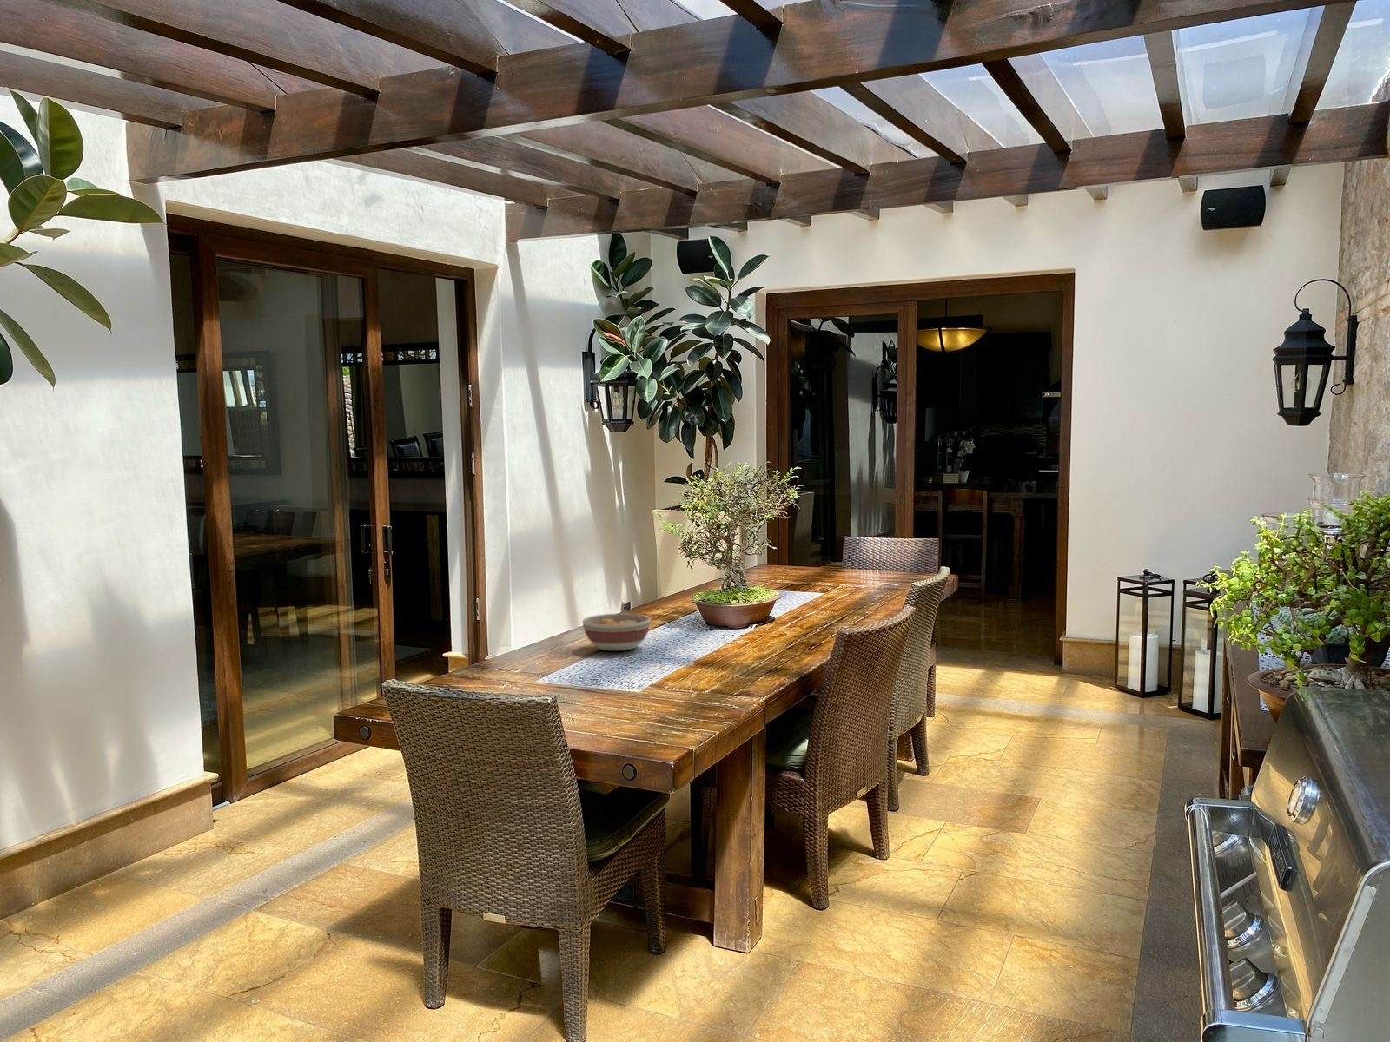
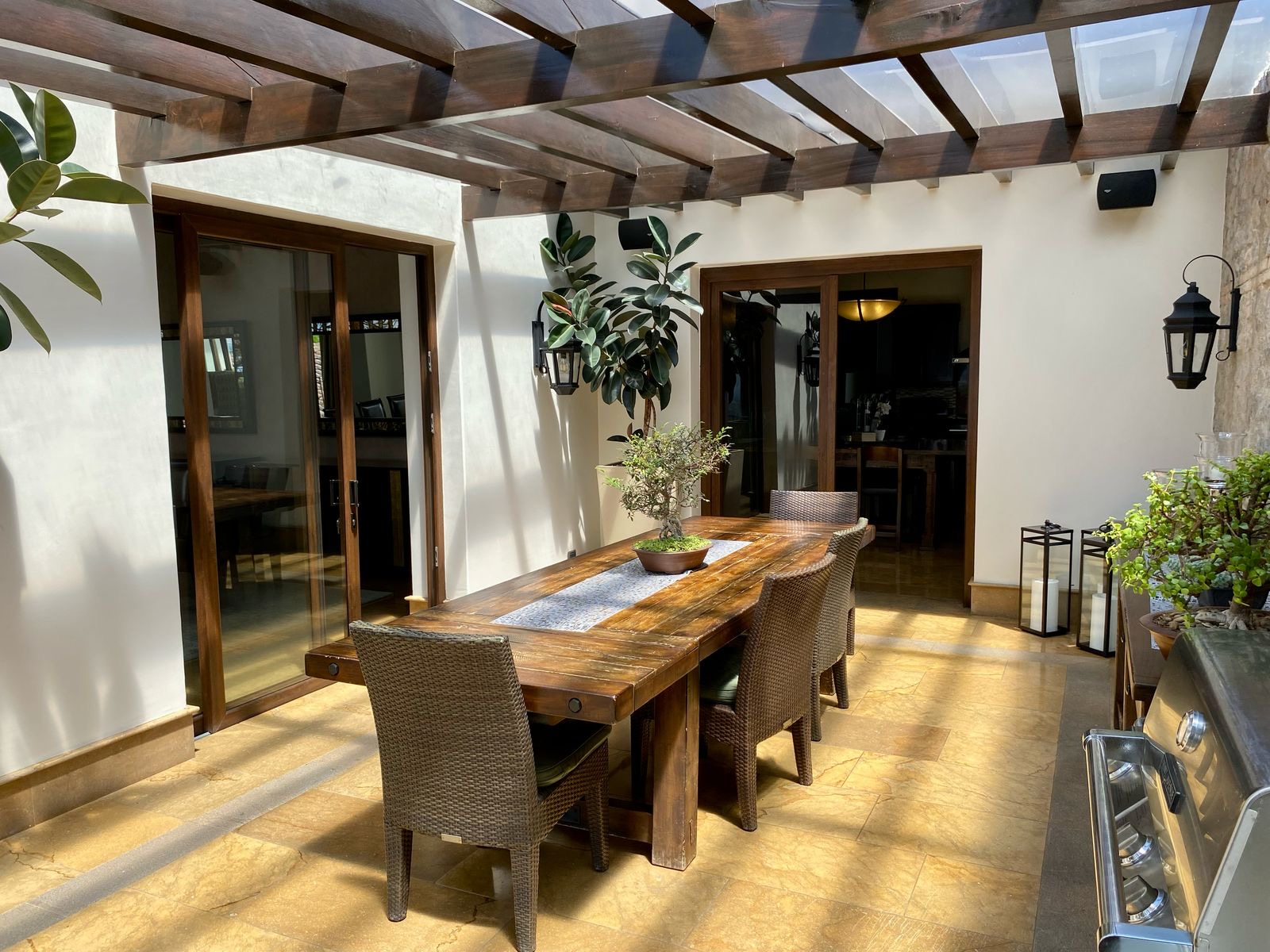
- bowl [581,612,651,651]
